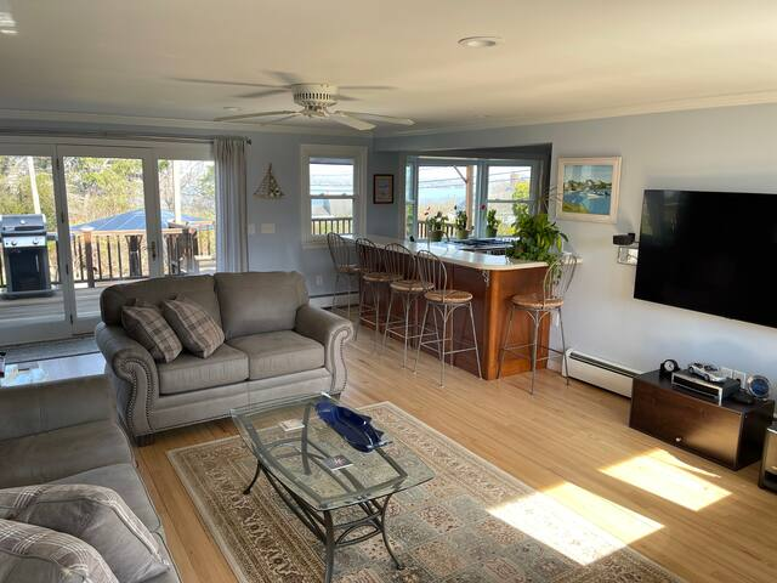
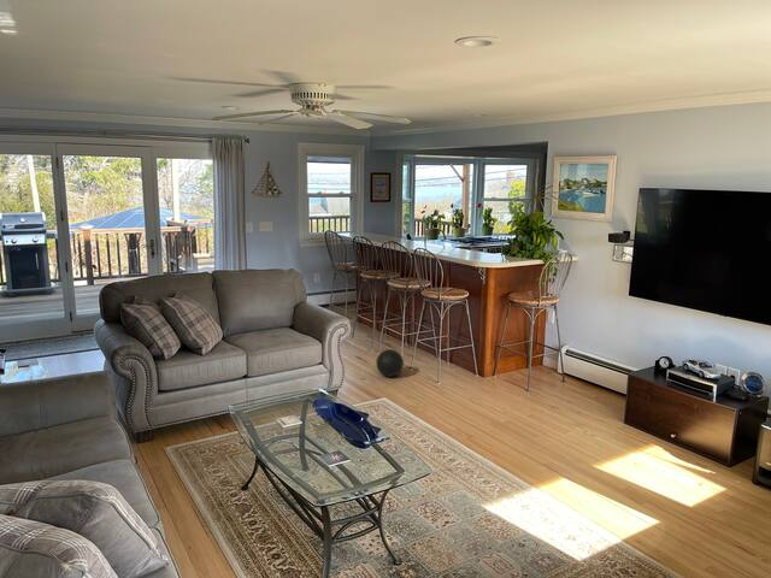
+ ball [375,348,405,378]
